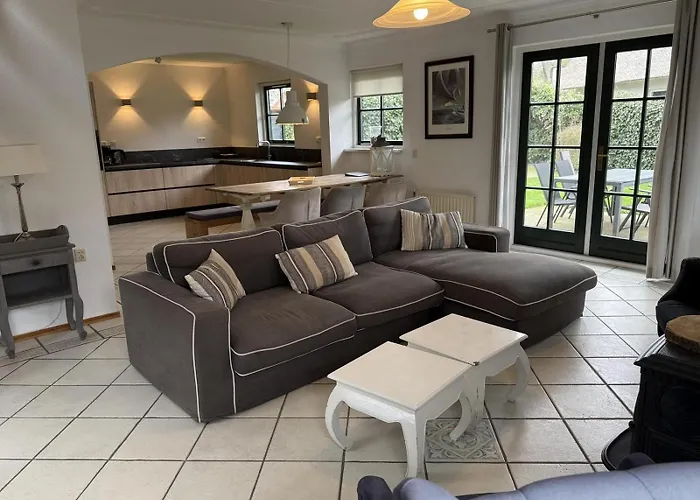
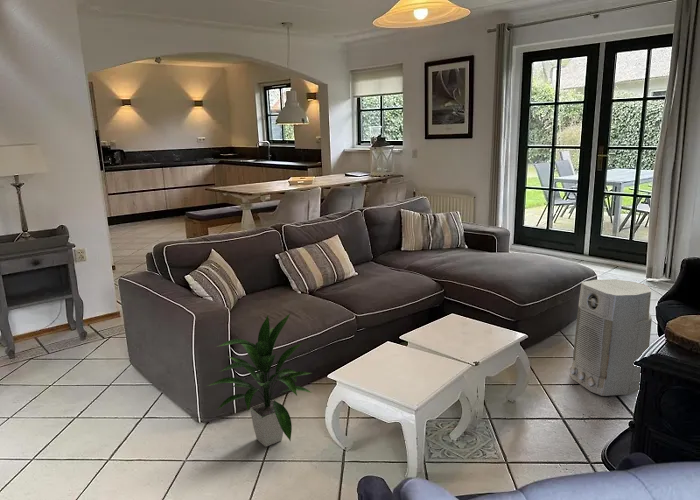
+ indoor plant [207,313,313,448]
+ air purifier [569,278,653,397]
